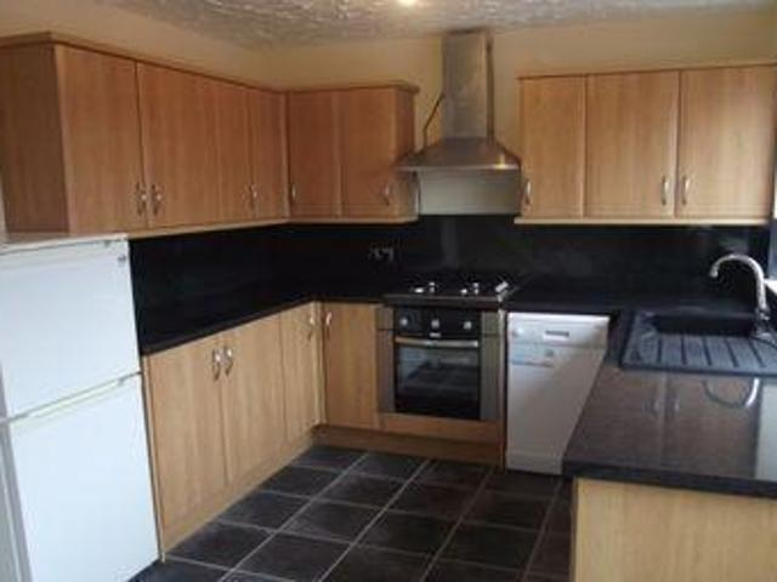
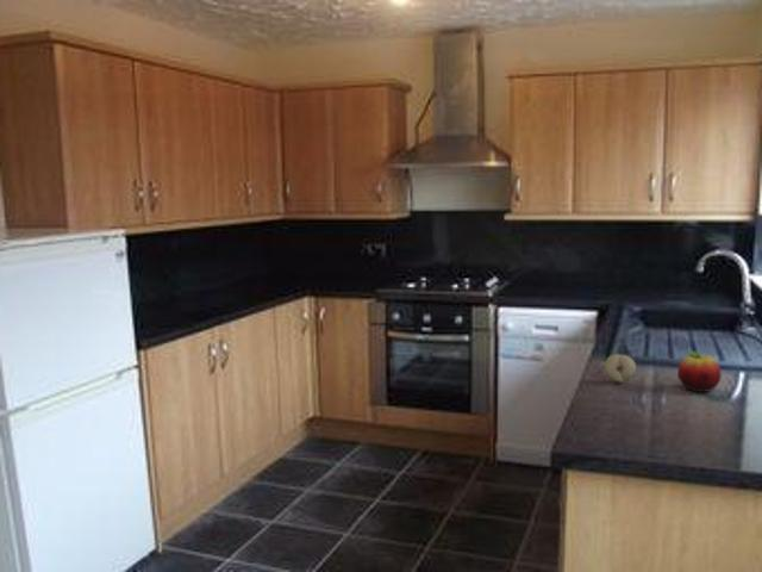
+ fruit [676,349,722,393]
+ fruit [604,353,637,384]
